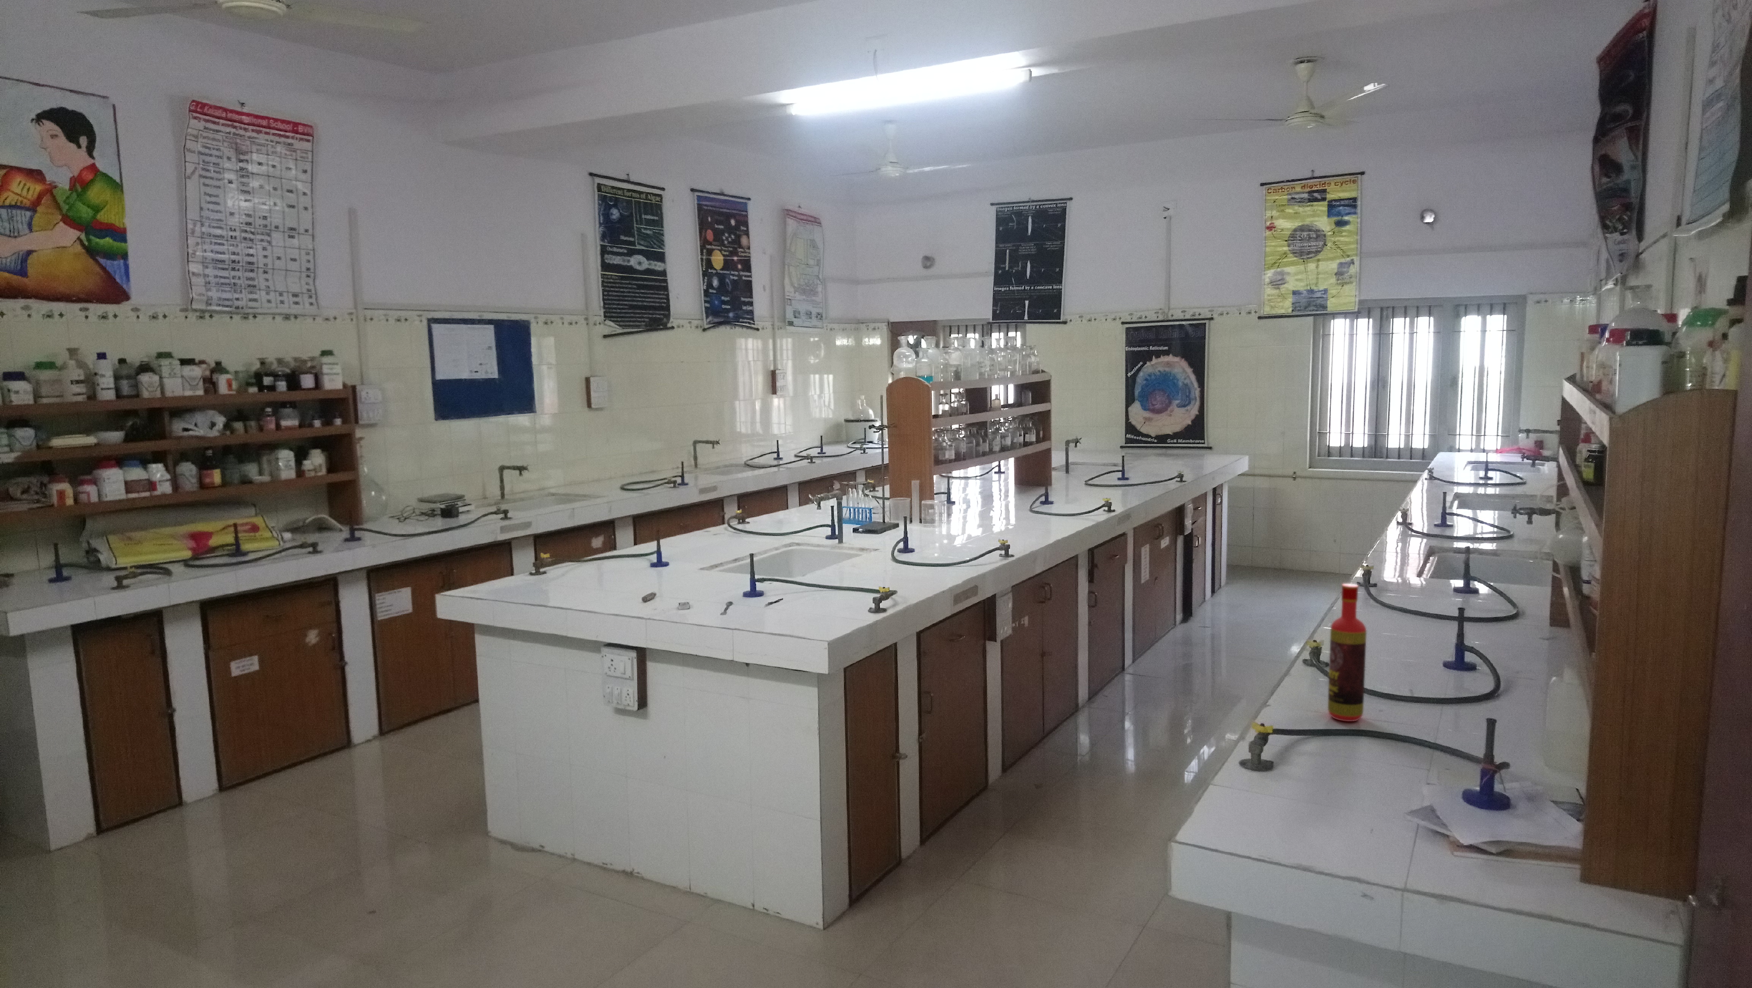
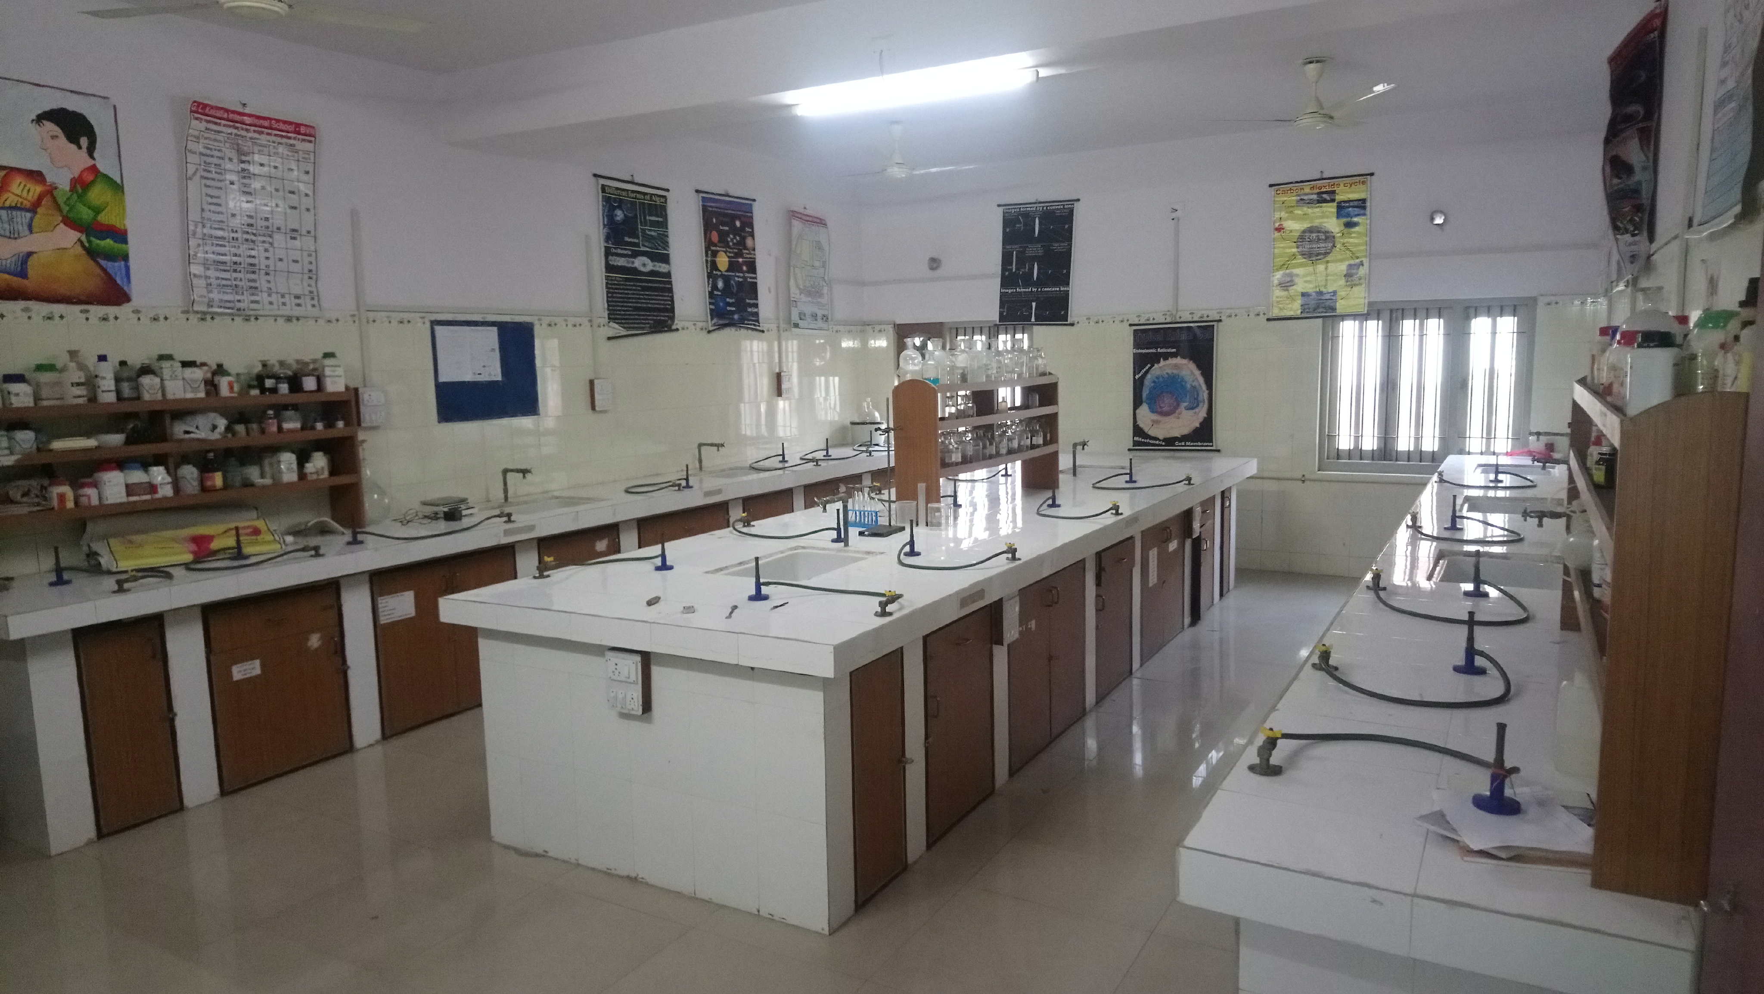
- bottle [1327,582,1367,722]
